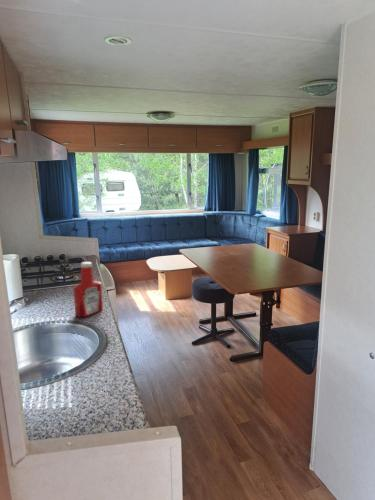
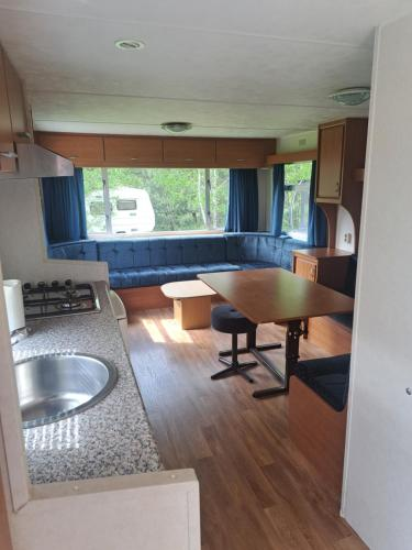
- soap bottle [72,261,104,319]
